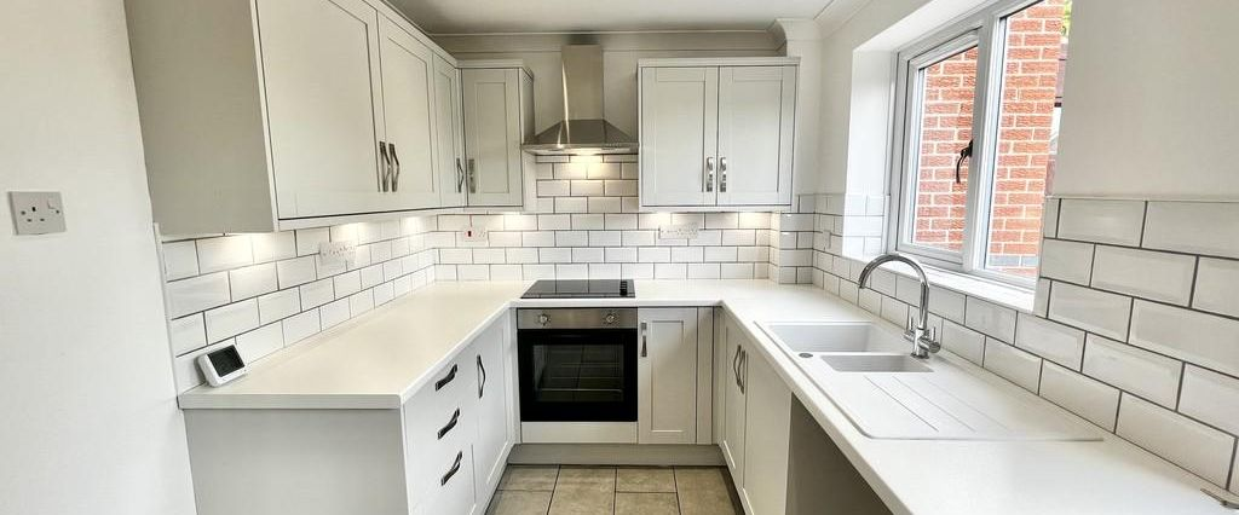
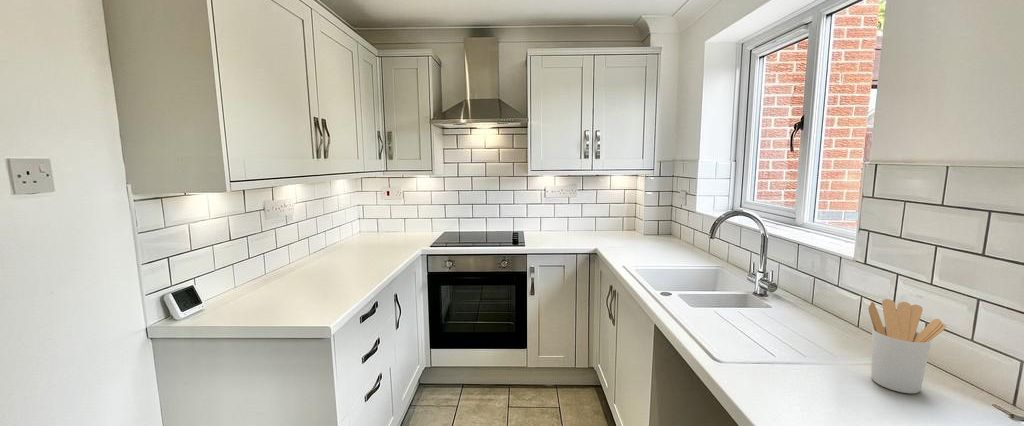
+ utensil holder [868,298,947,394]
